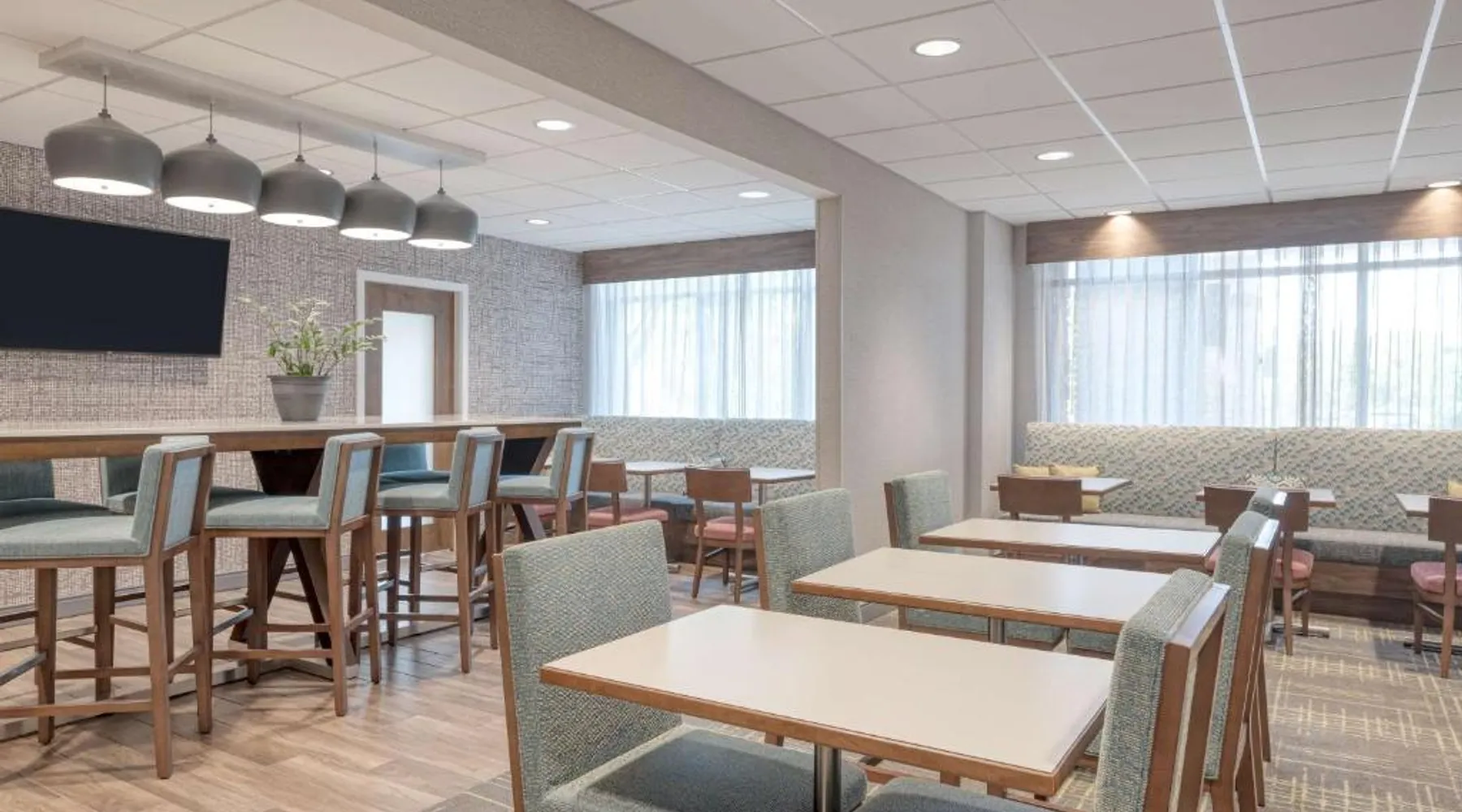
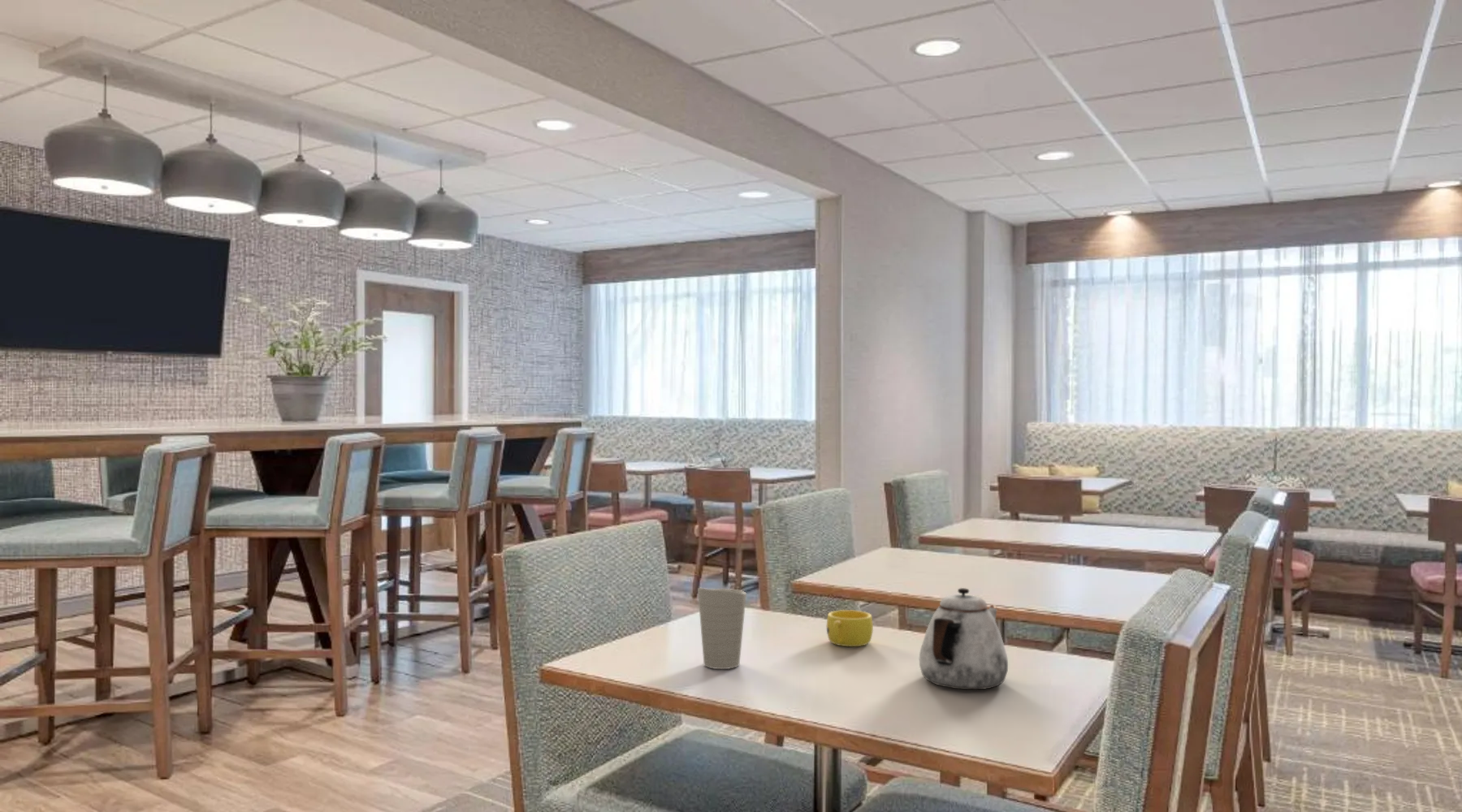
+ cup [826,609,874,647]
+ cup [697,587,747,670]
+ teapot [919,587,1009,690]
